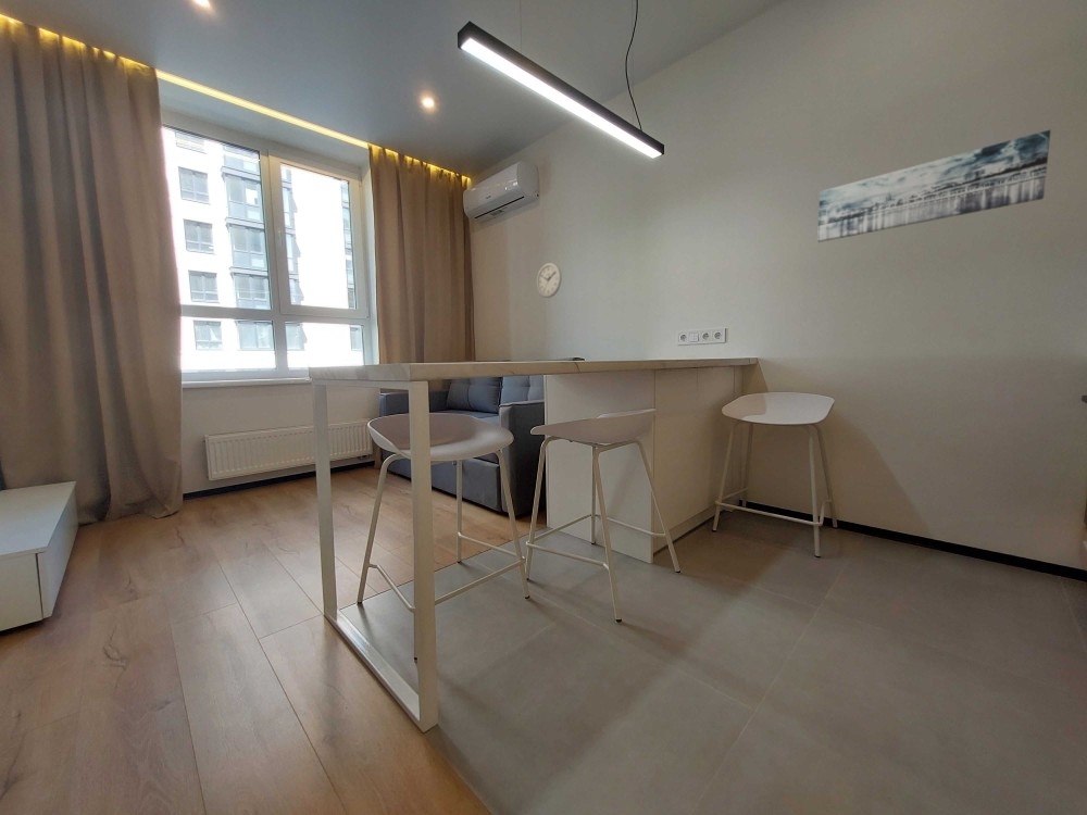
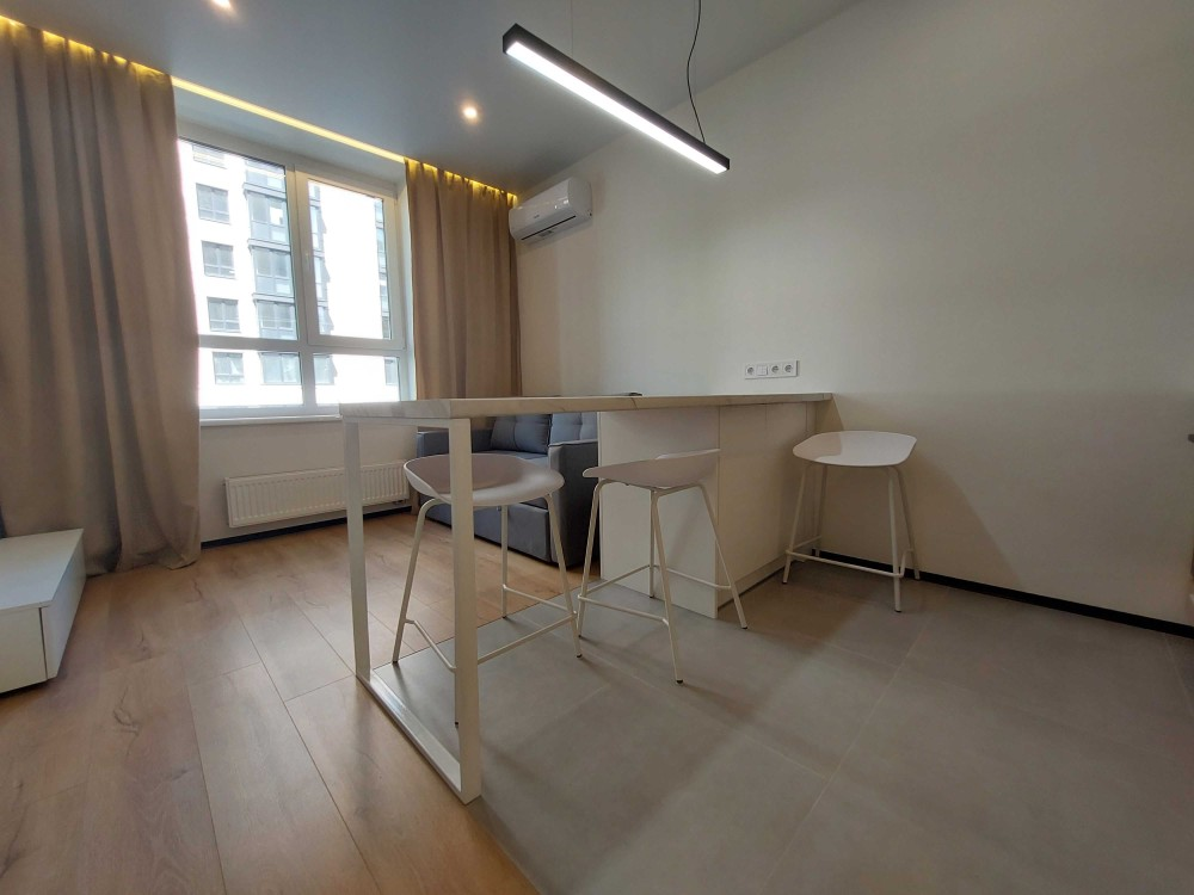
- wall art [816,128,1052,243]
- wall clock [536,262,563,299]
